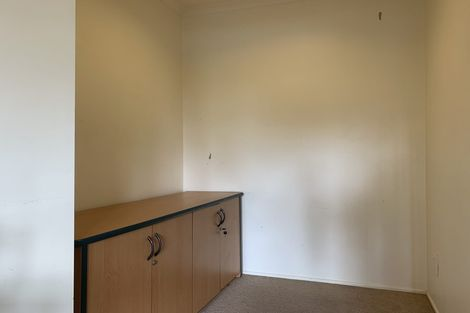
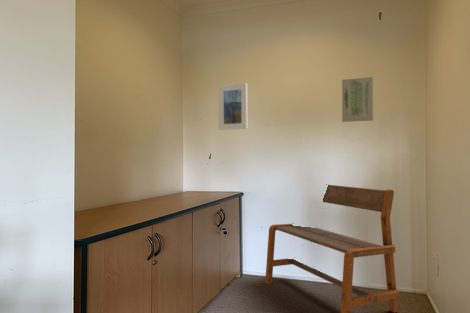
+ wall art [341,76,374,123]
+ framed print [217,82,248,131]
+ bench [264,184,400,313]
